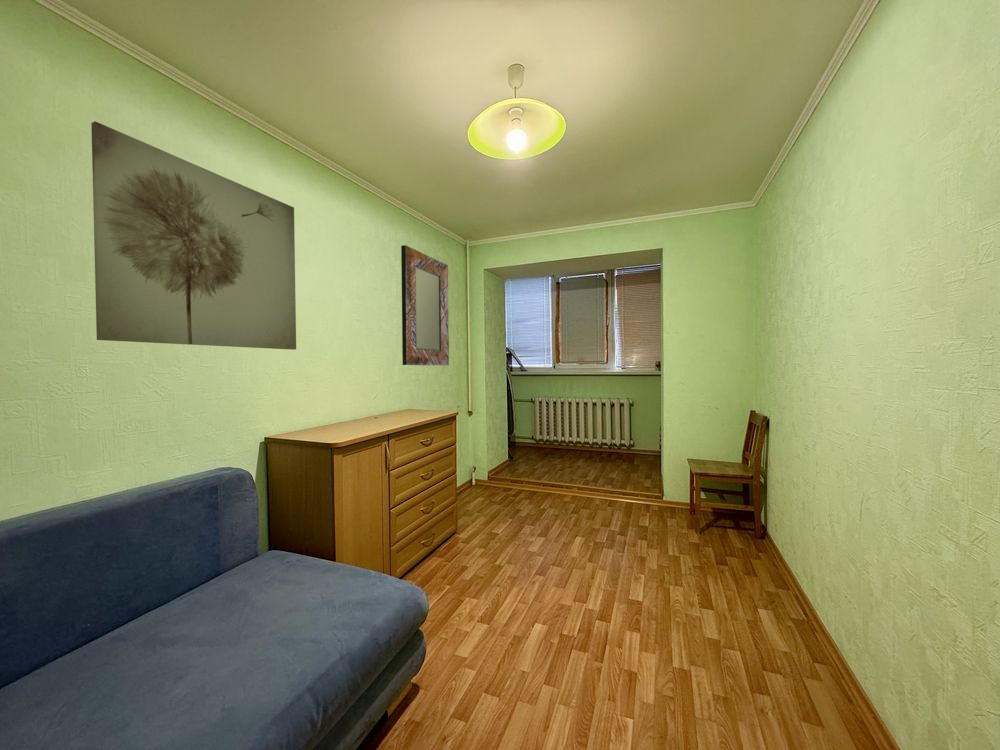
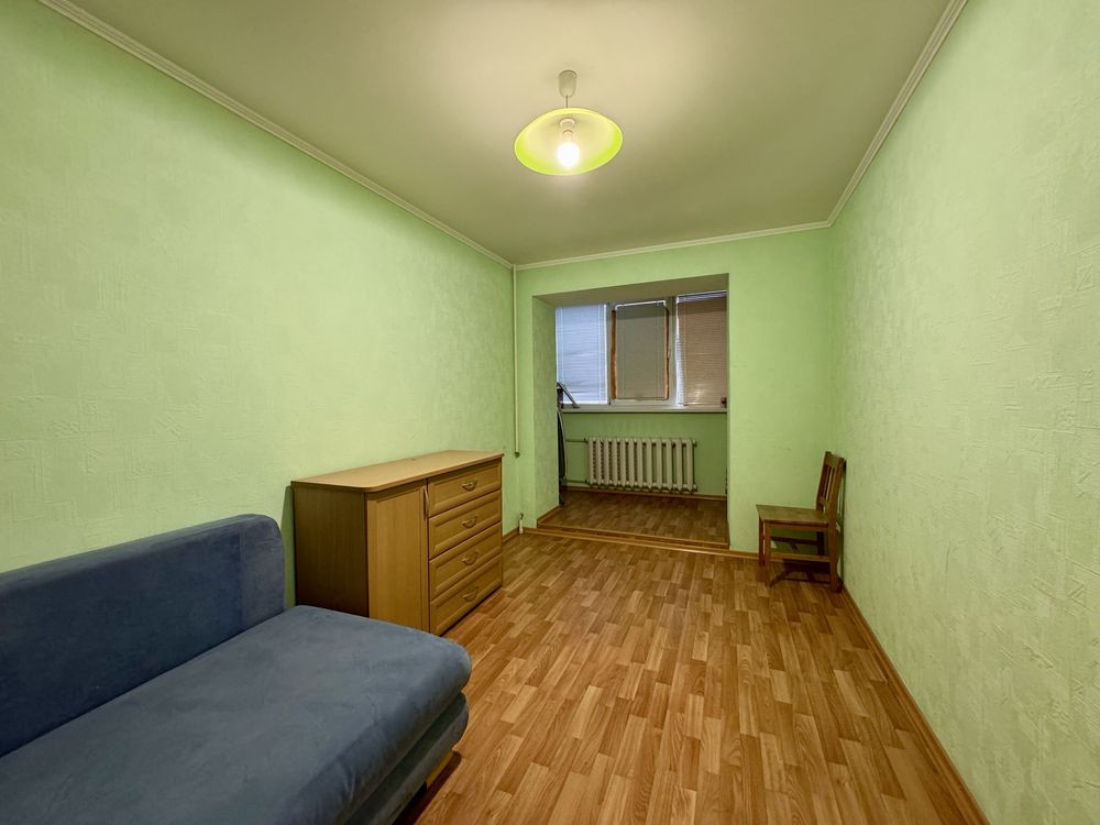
- wall art [90,120,297,351]
- home mirror [400,244,450,367]
